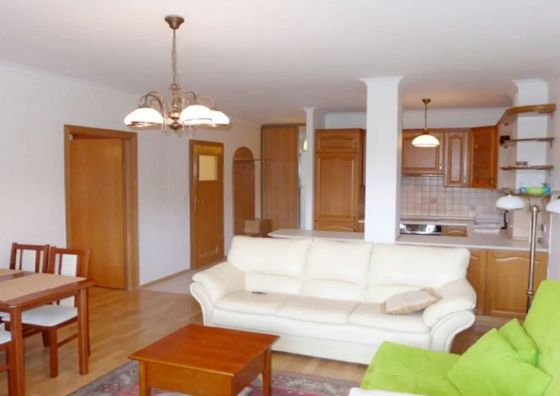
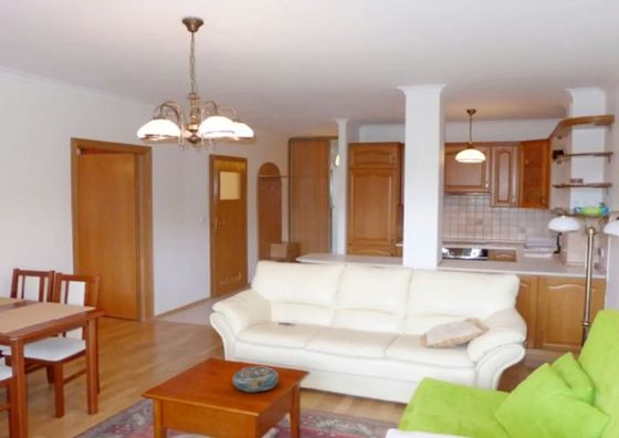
+ decorative bowl [232,365,280,393]
